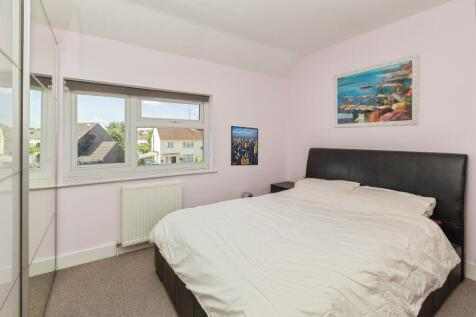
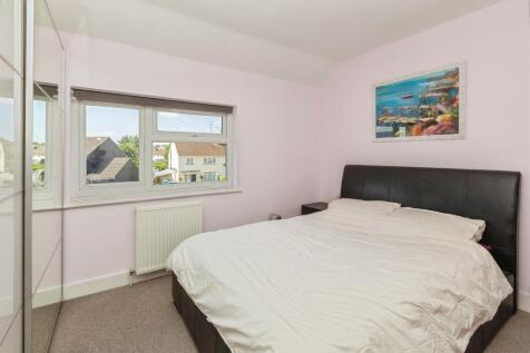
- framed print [230,125,259,167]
